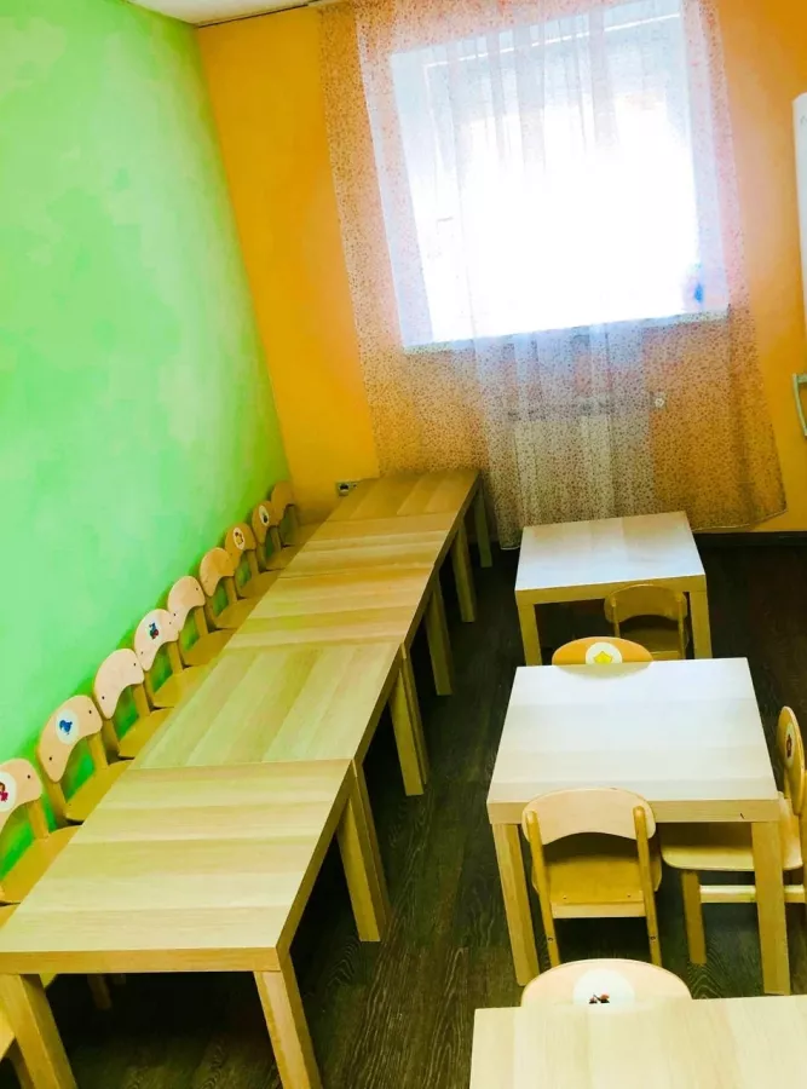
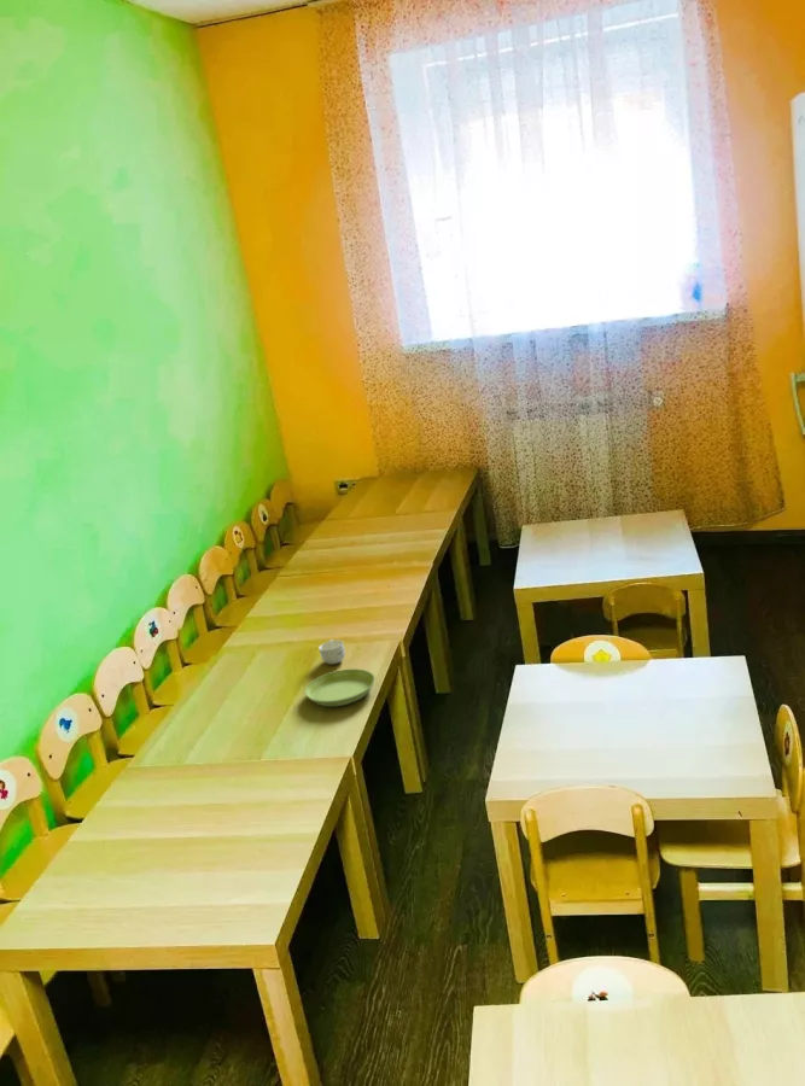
+ saucer [304,667,377,707]
+ cup [317,638,346,666]
